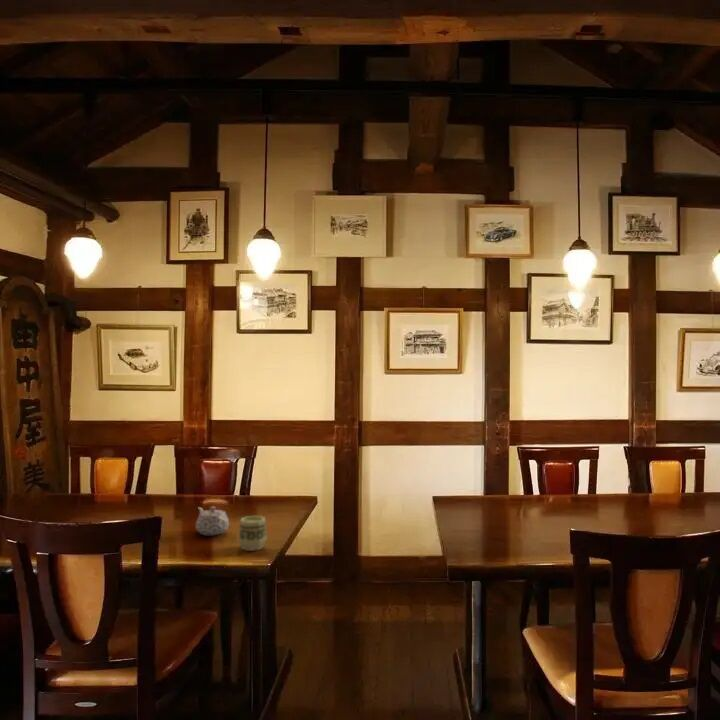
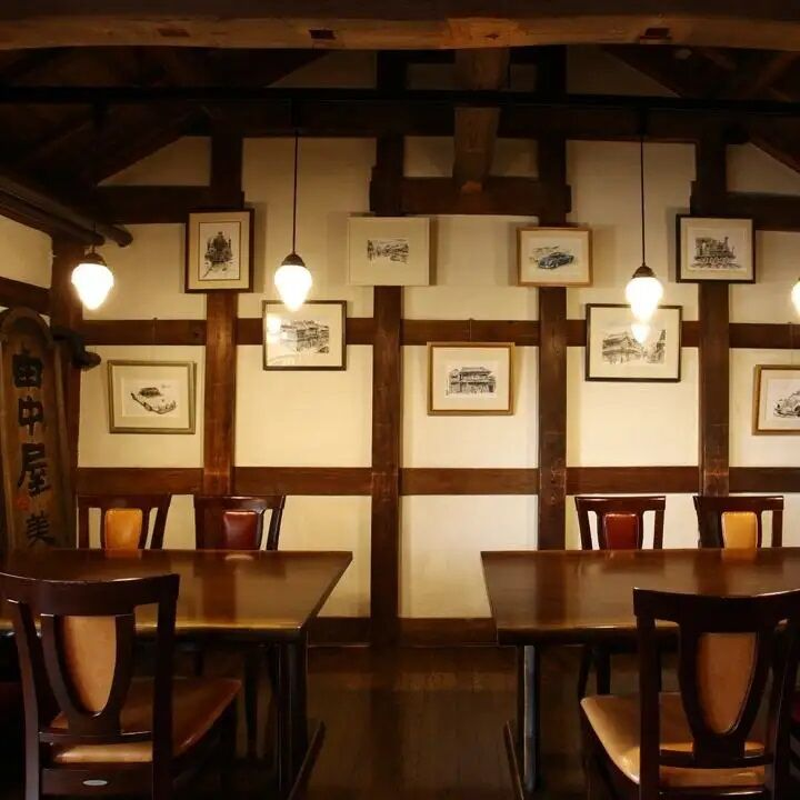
- teapot [195,506,230,536]
- cup [237,515,268,552]
